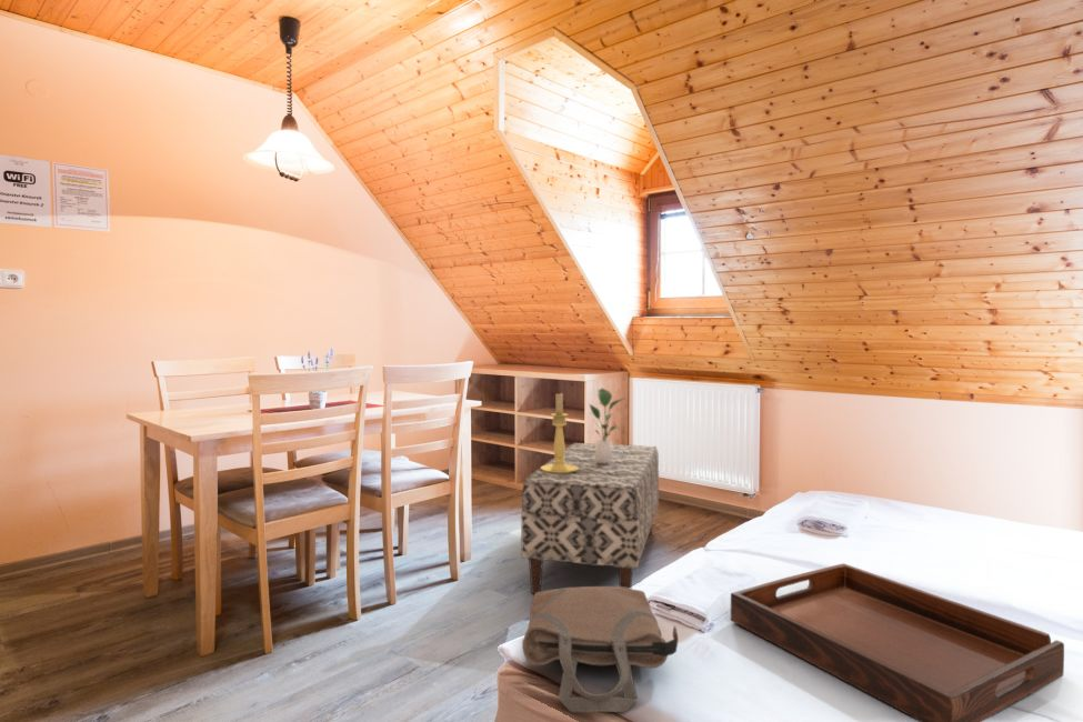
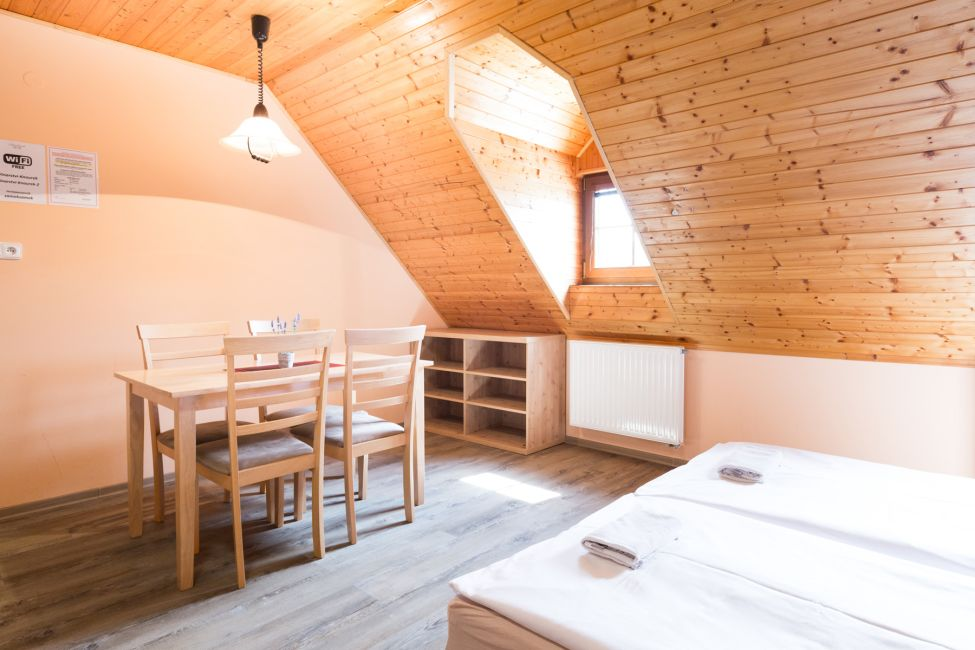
- serving tray [730,562,1065,722]
- tote bag [521,585,680,713]
- bench [520,442,660,594]
- potted plant [589,387,624,463]
- candle holder [540,392,579,473]
